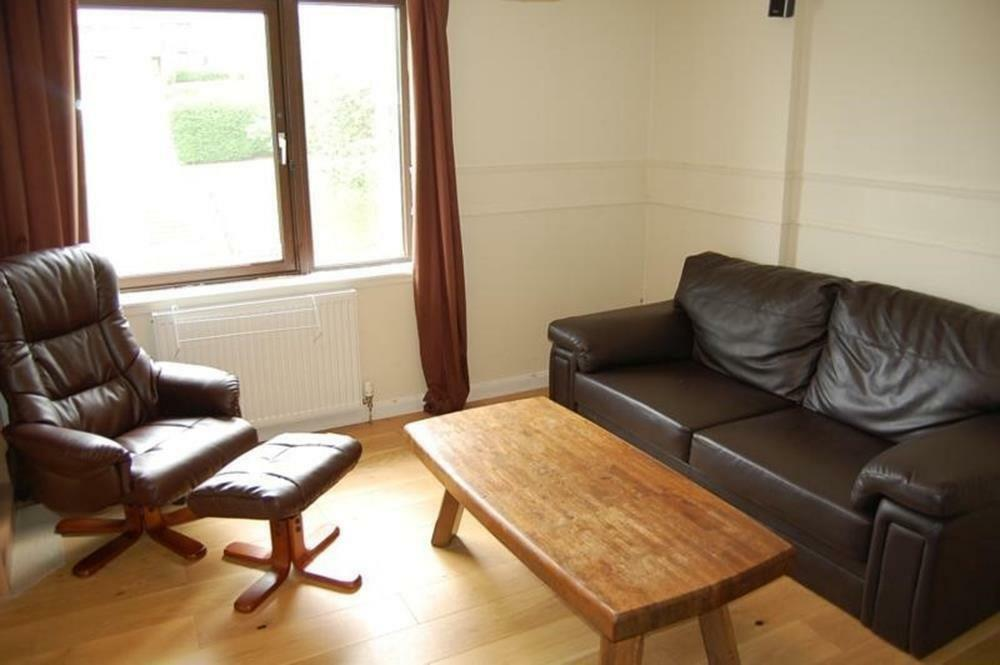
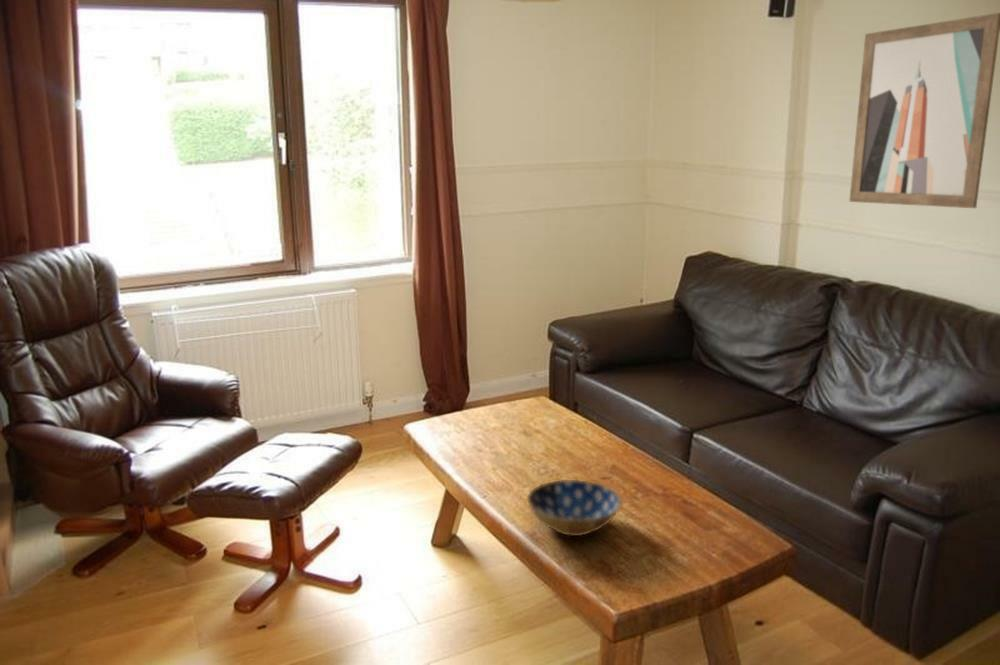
+ wall art [848,12,1000,209]
+ bowl [526,479,622,537]
